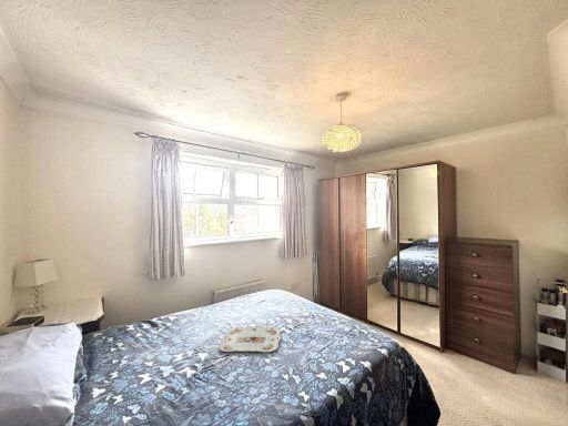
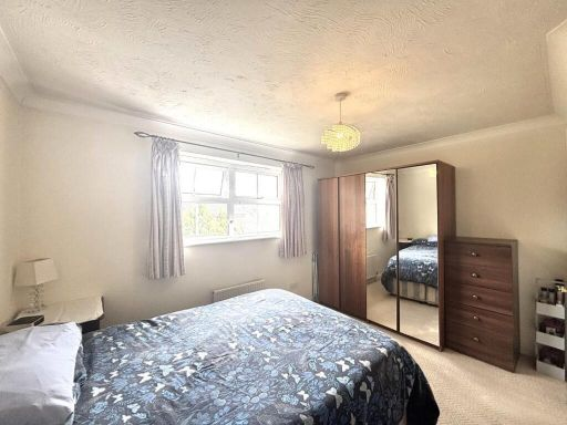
- serving tray [217,325,282,353]
